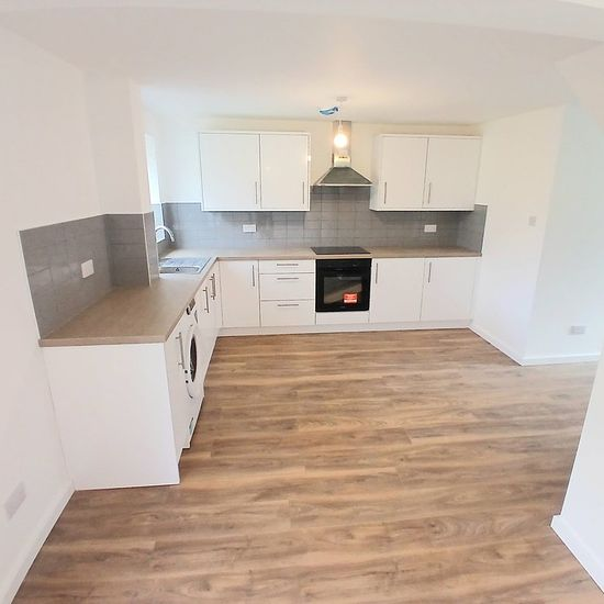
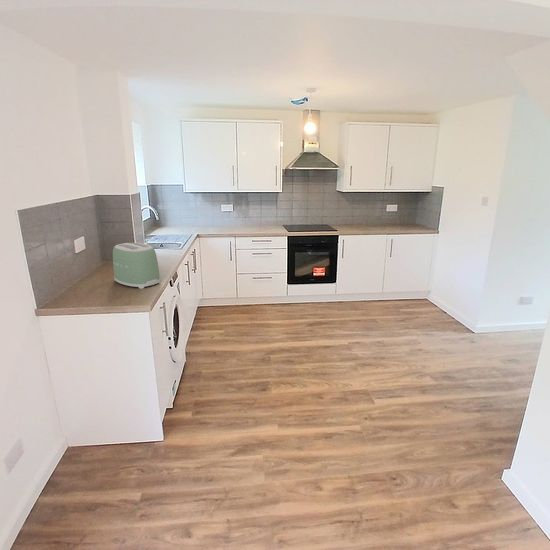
+ toaster [112,242,161,290]
